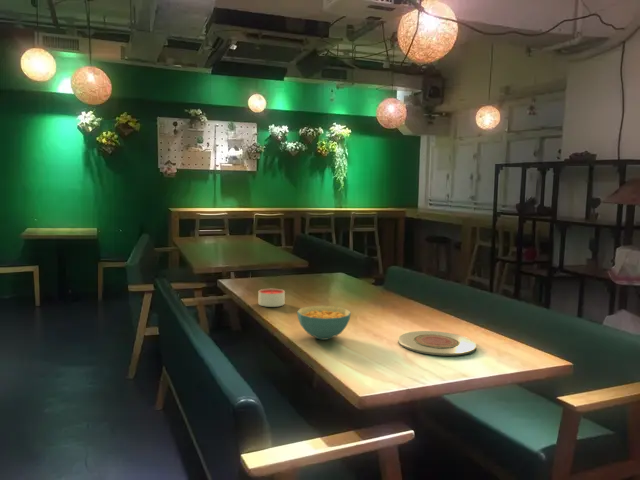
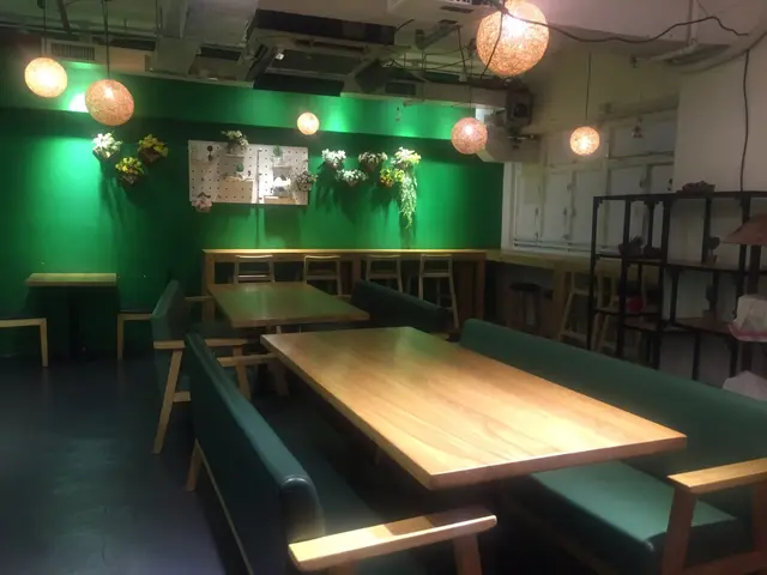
- cereal bowl [296,305,352,341]
- plate [397,330,477,357]
- candle [258,288,286,308]
